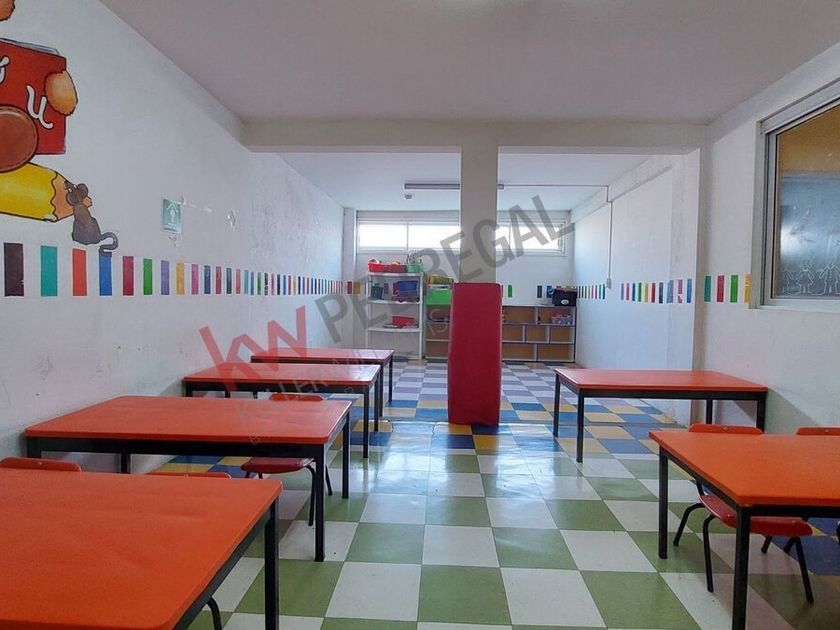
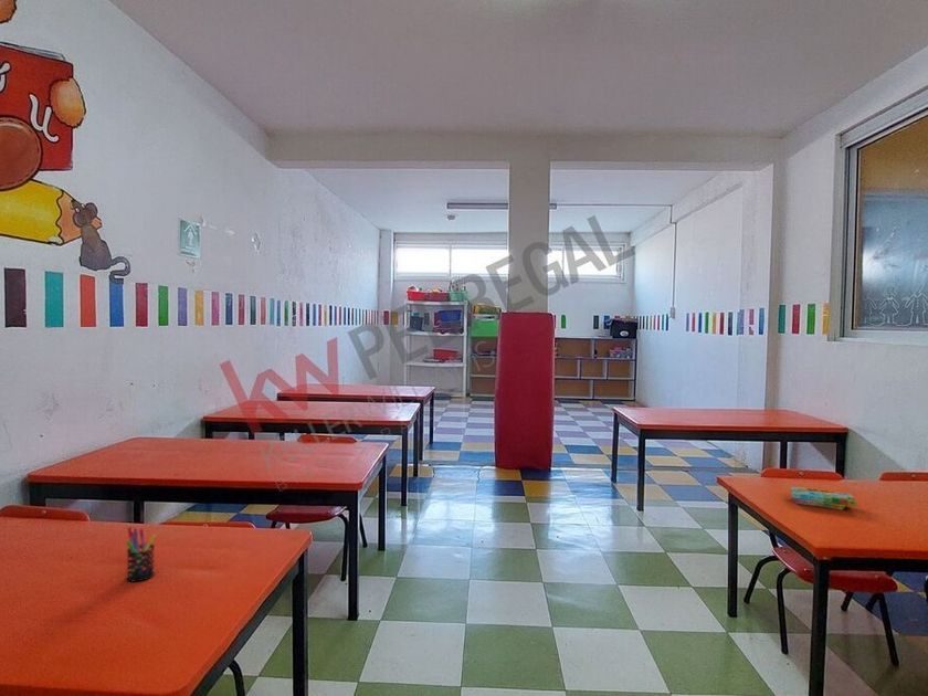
+ pen holder [125,526,157,582]
+ puzzle game [789,485,857,510]
